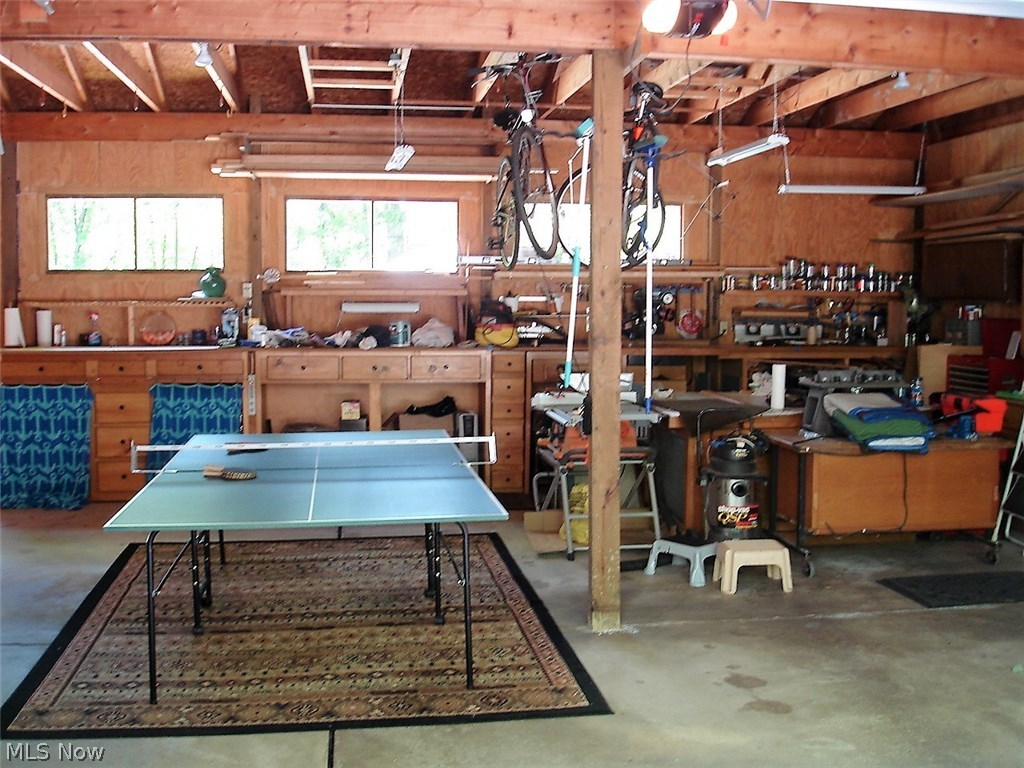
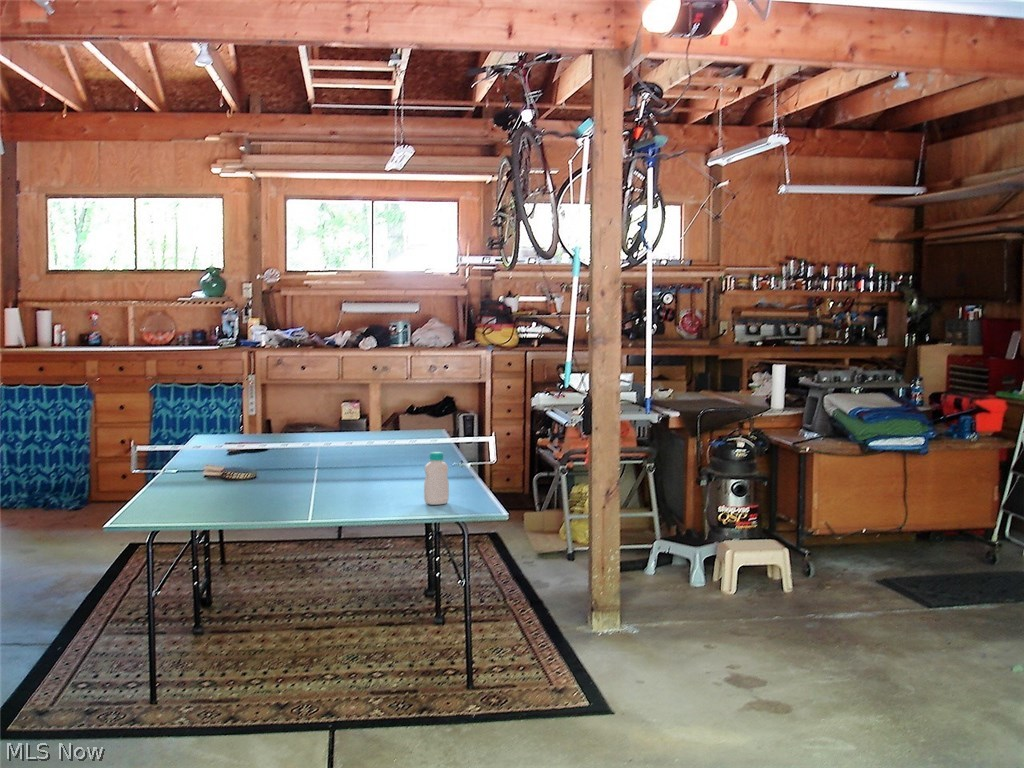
+ bottle [423,451,450,506]
